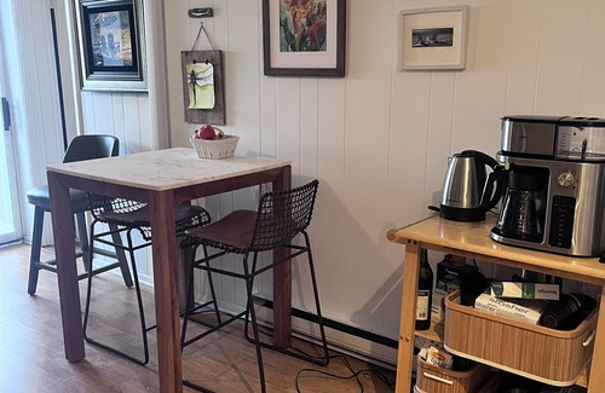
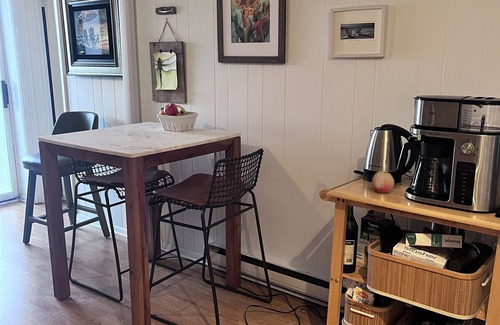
+ fruit [371,170,395,194]
